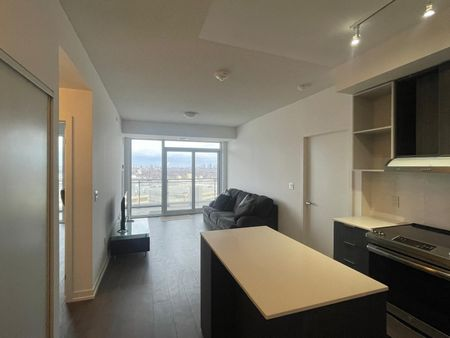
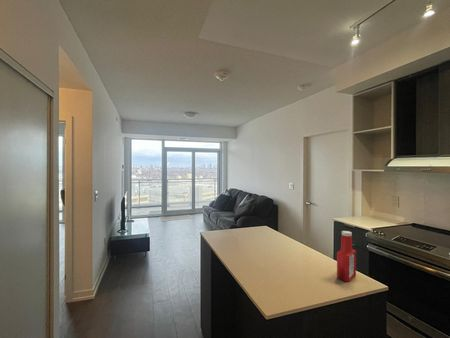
+ soap bottle [336,230,357,283]
